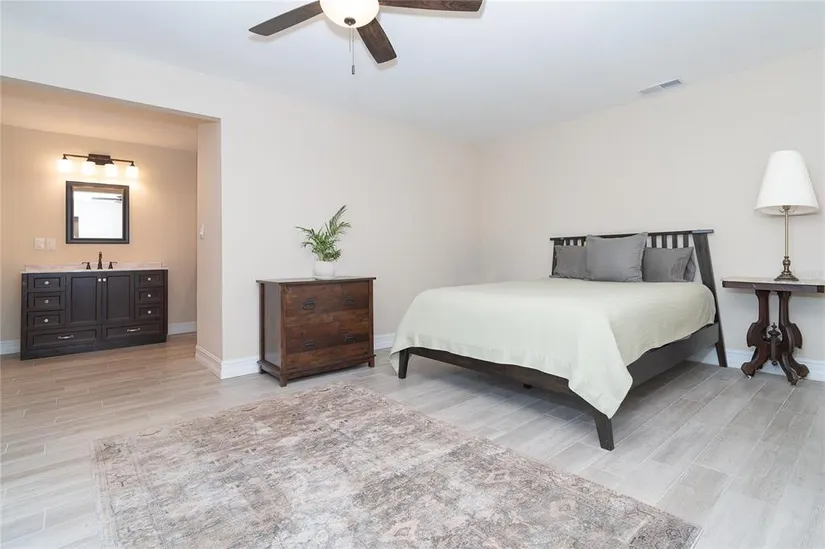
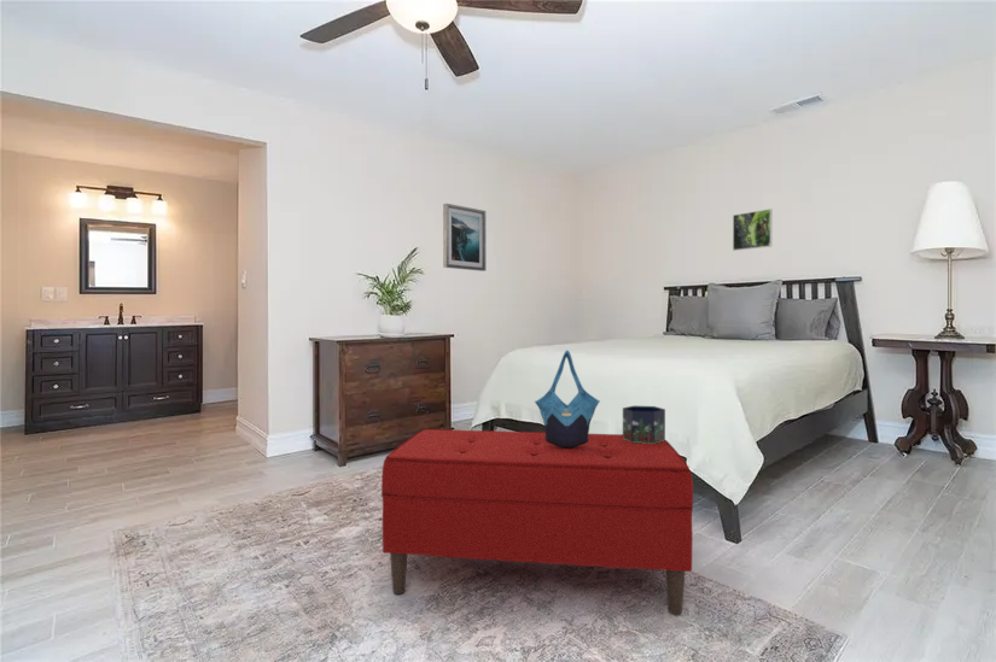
+ tote bag [534,348,601,449]
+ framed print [732,207,774,252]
+ wall art [442,203,488,273]
+ decorative box [622,405,666,444]
+ bench [380,428,694,616]
